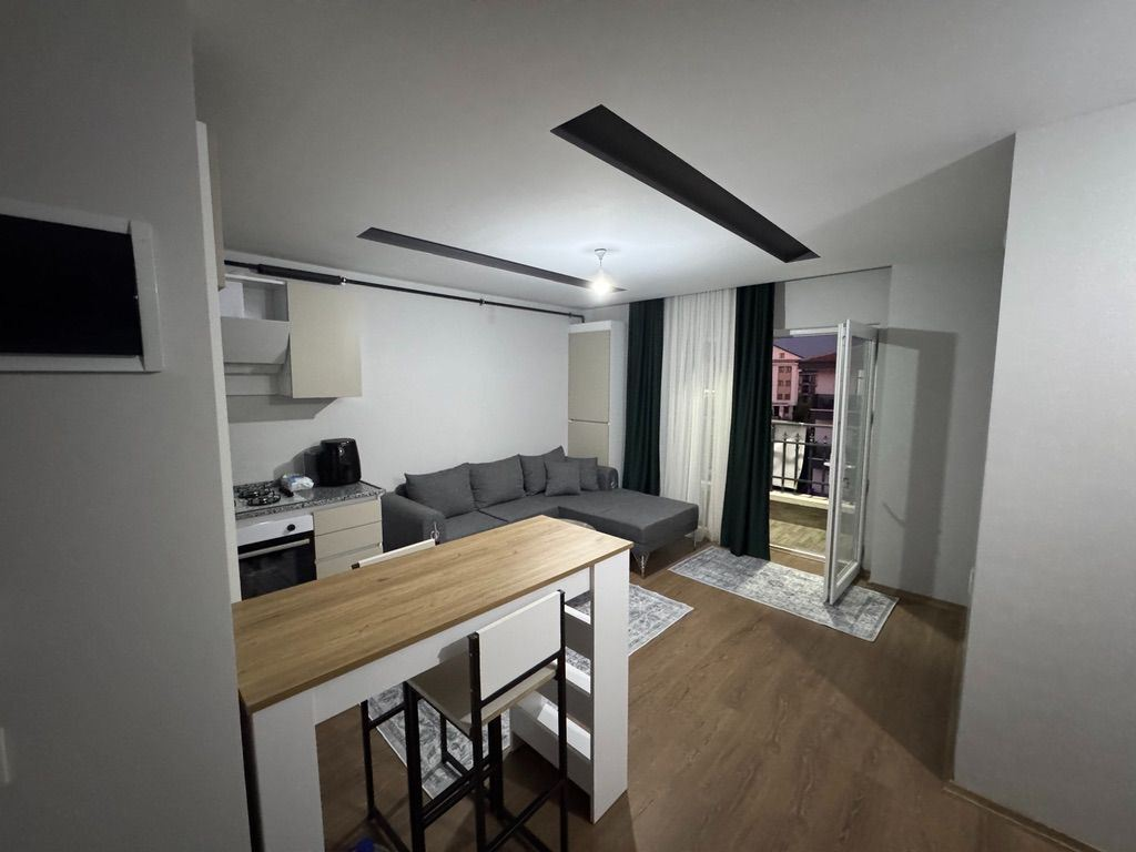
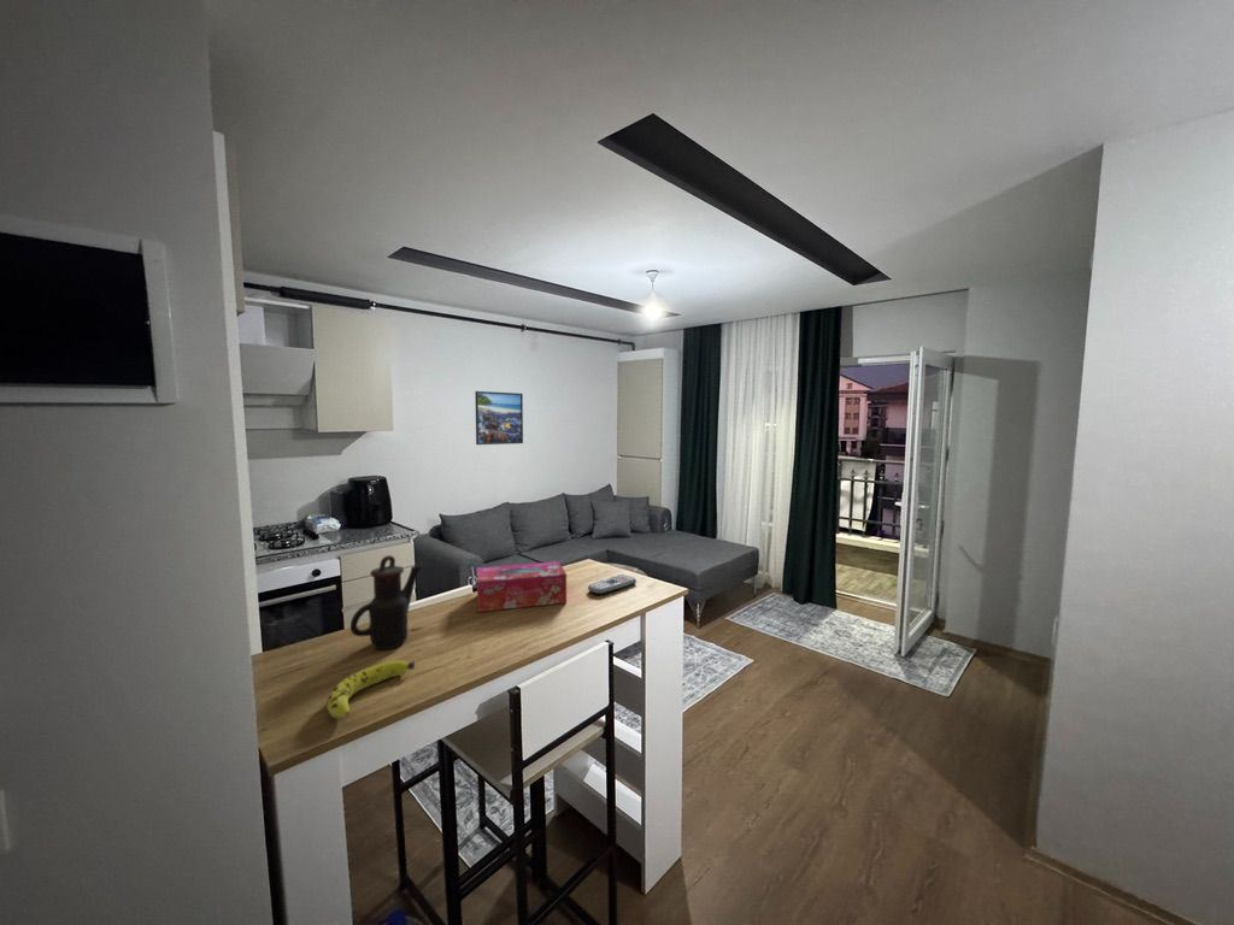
+ teapot [349,554,424,650]
+ fruit [325,659,416,719]
+ remote control [587,573,637,595]
+ tissue box [476,560,568,613]
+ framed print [474,390,524,446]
